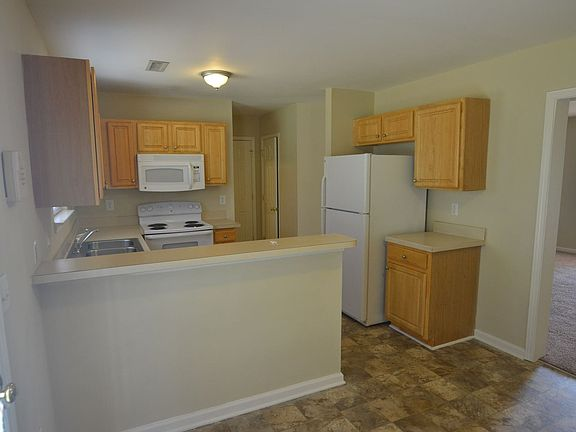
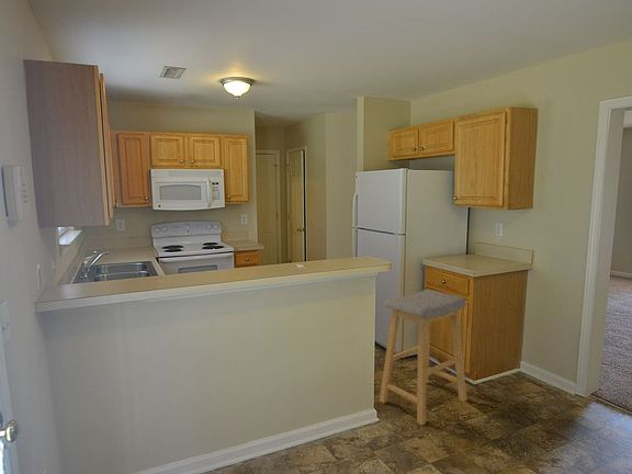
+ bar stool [379,289,469,426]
